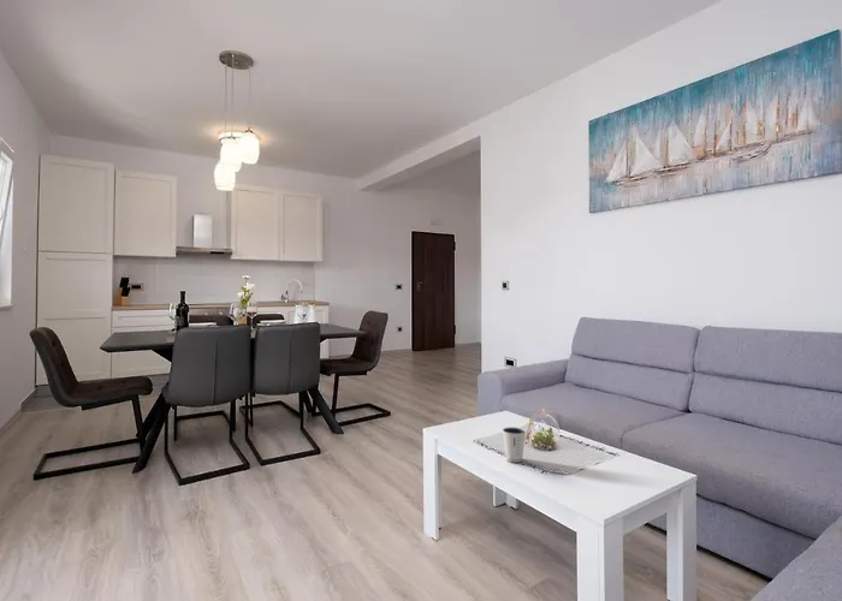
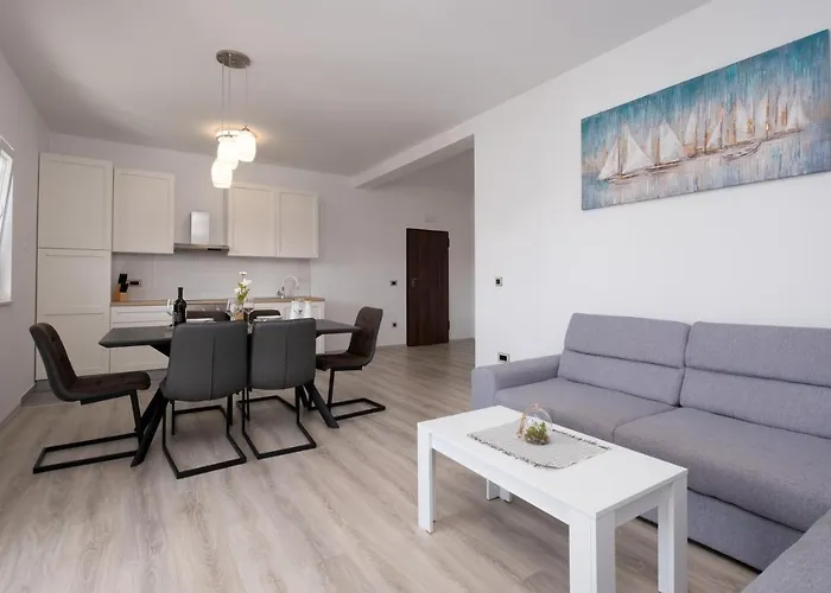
- dixie cup [502,426,527,463]
